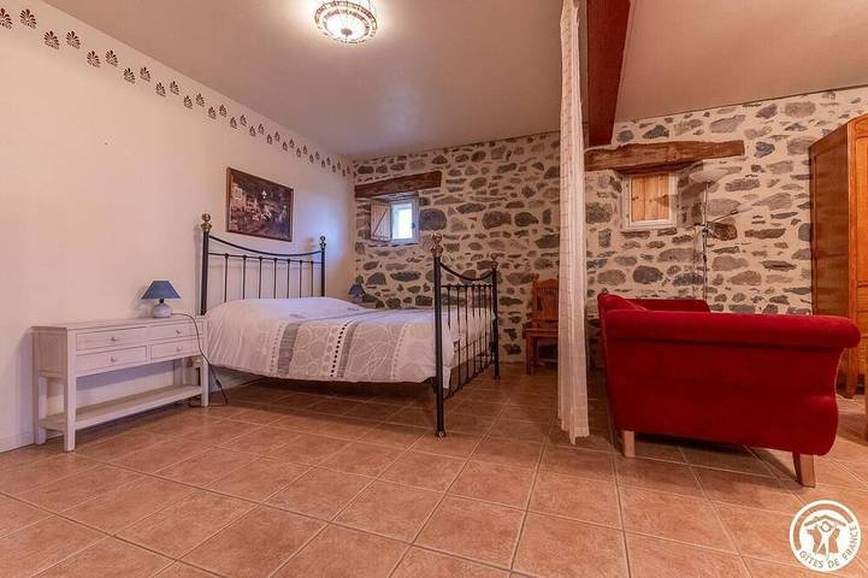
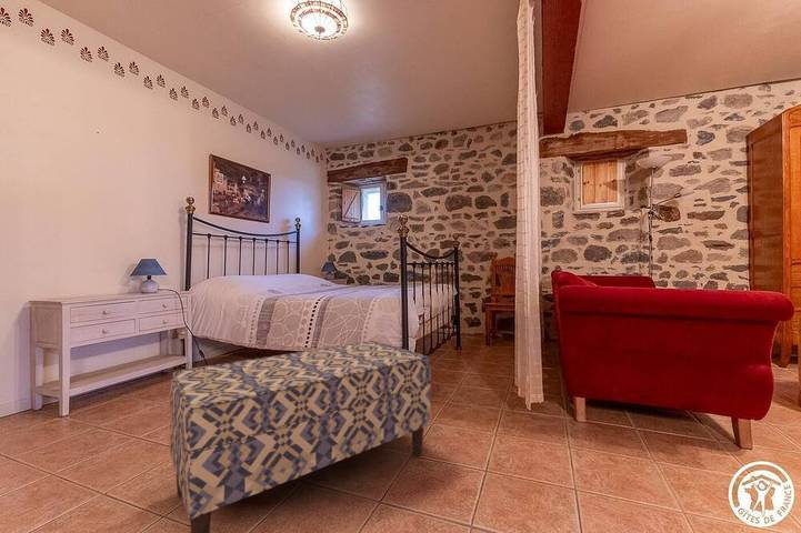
+ bench [169,340,432,533]
